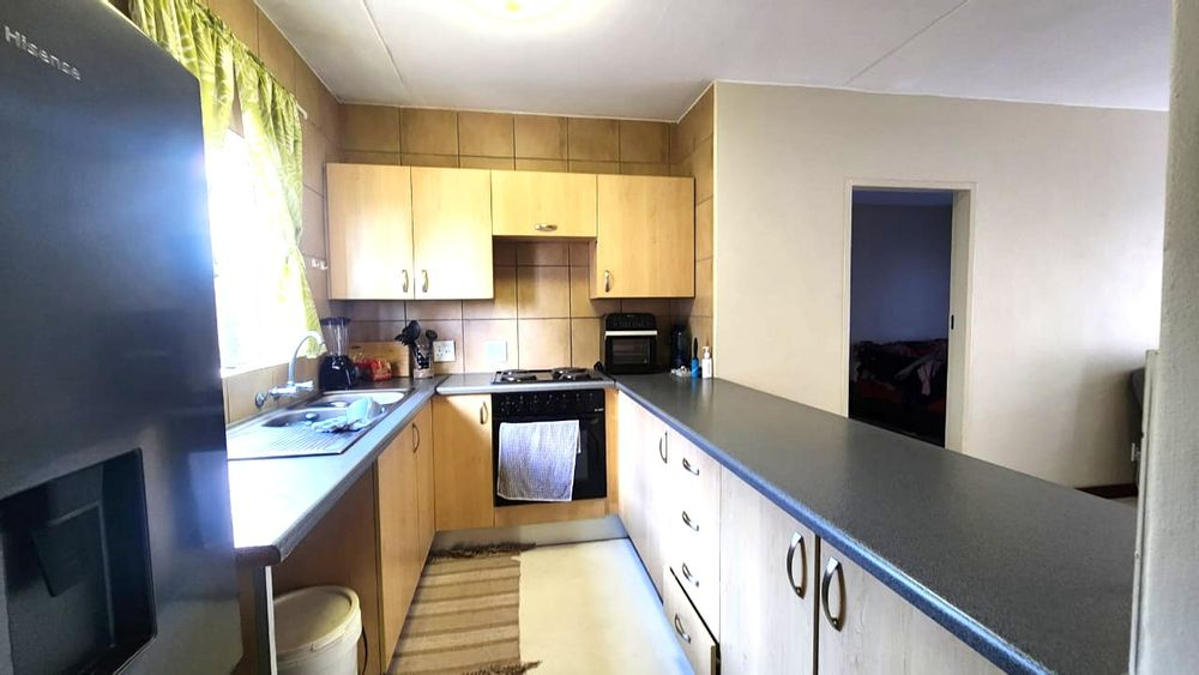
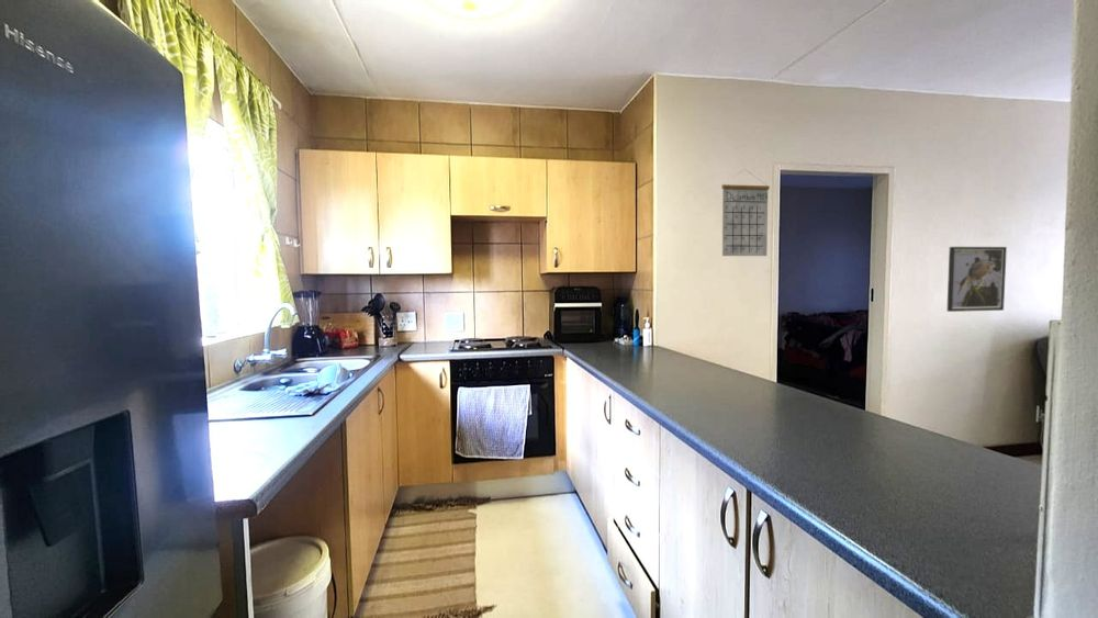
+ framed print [945,246,1008,313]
+ calendar [720,168,771,257]
